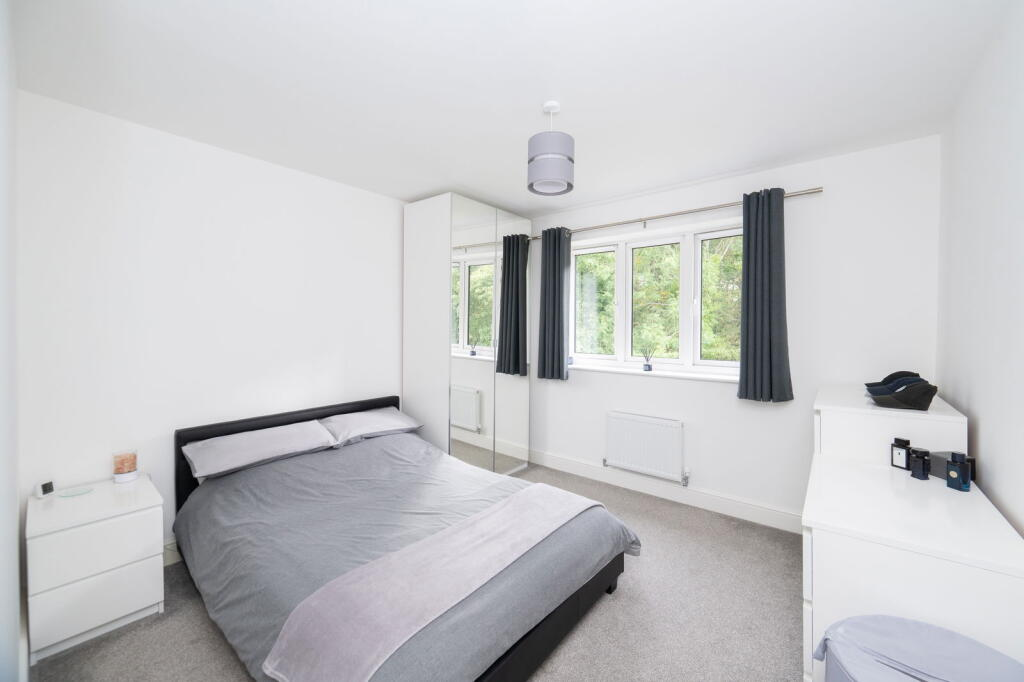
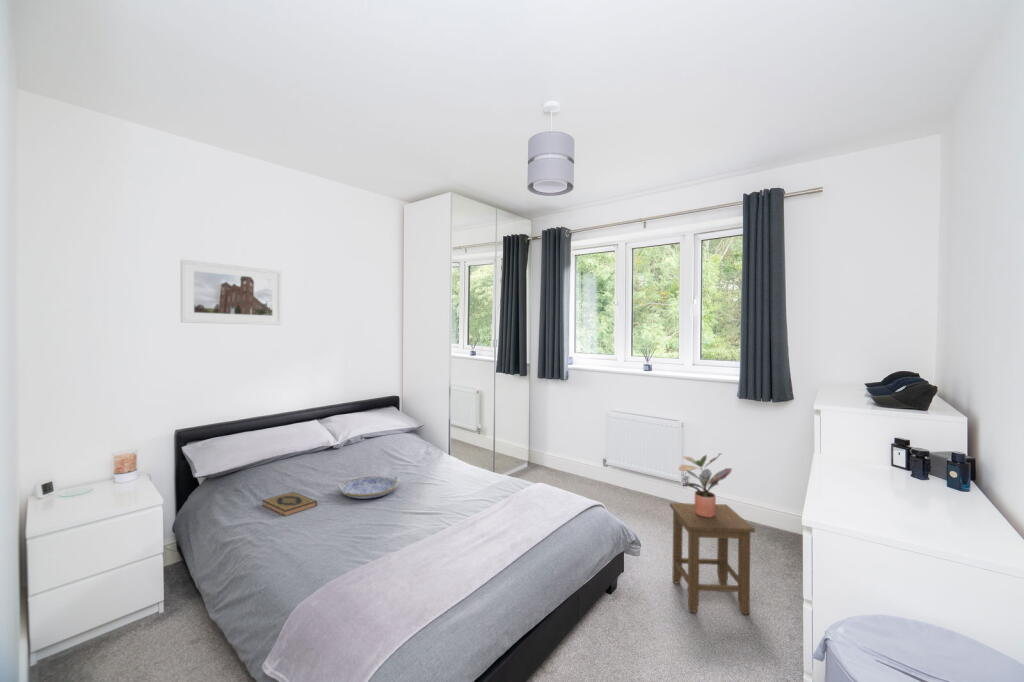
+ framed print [180,258,283,326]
+ hardback book [261,491,318,517]
+ potted plant [677,452,734,517]
+ serving tray [337,475,400,500]
+ stool [669,502,756,616]
